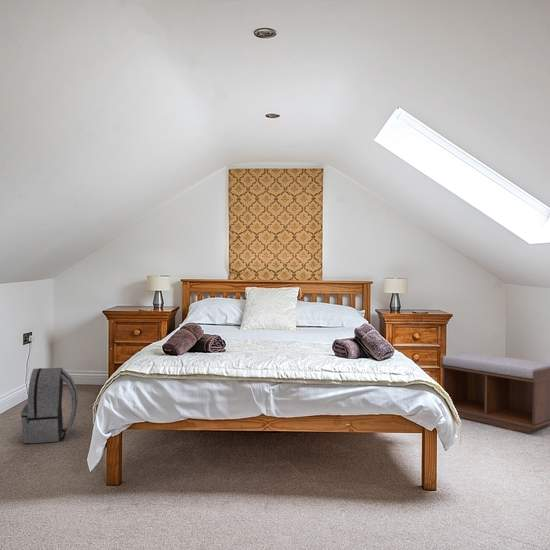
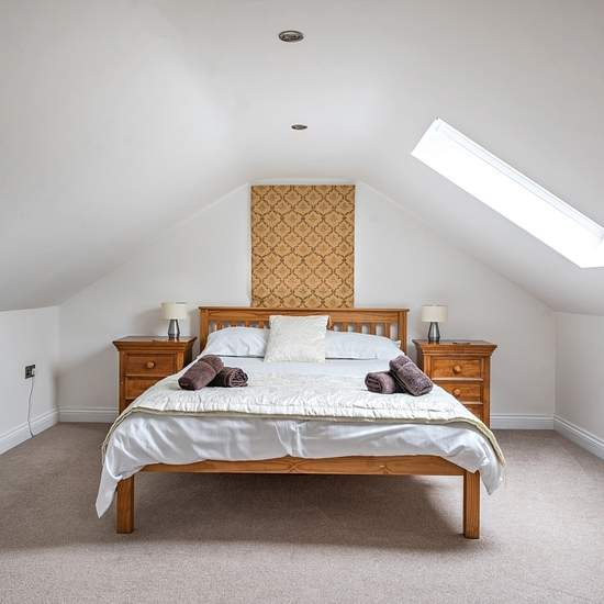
- backpack [20,367,79,444]
- bench [440,352,550,435]
